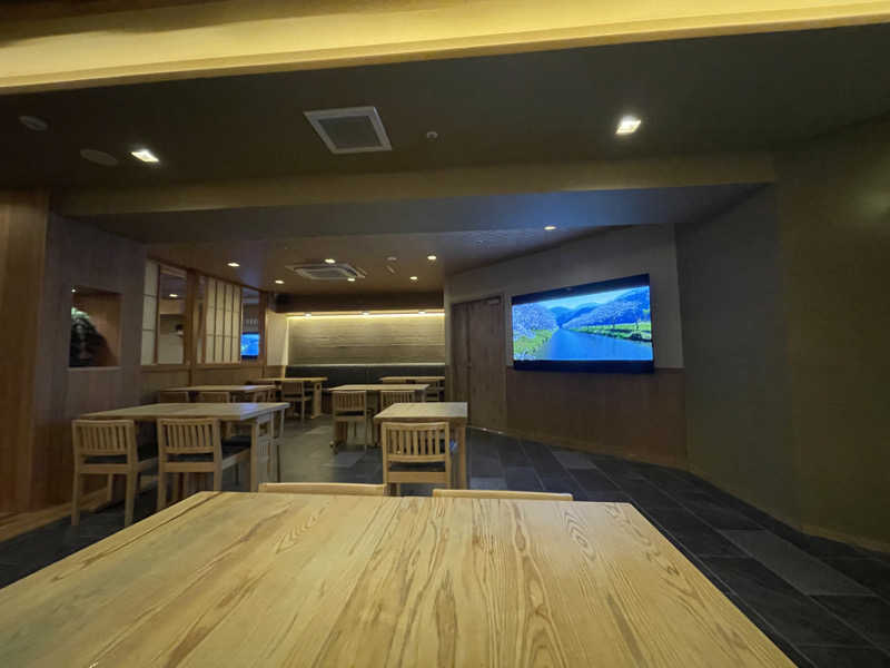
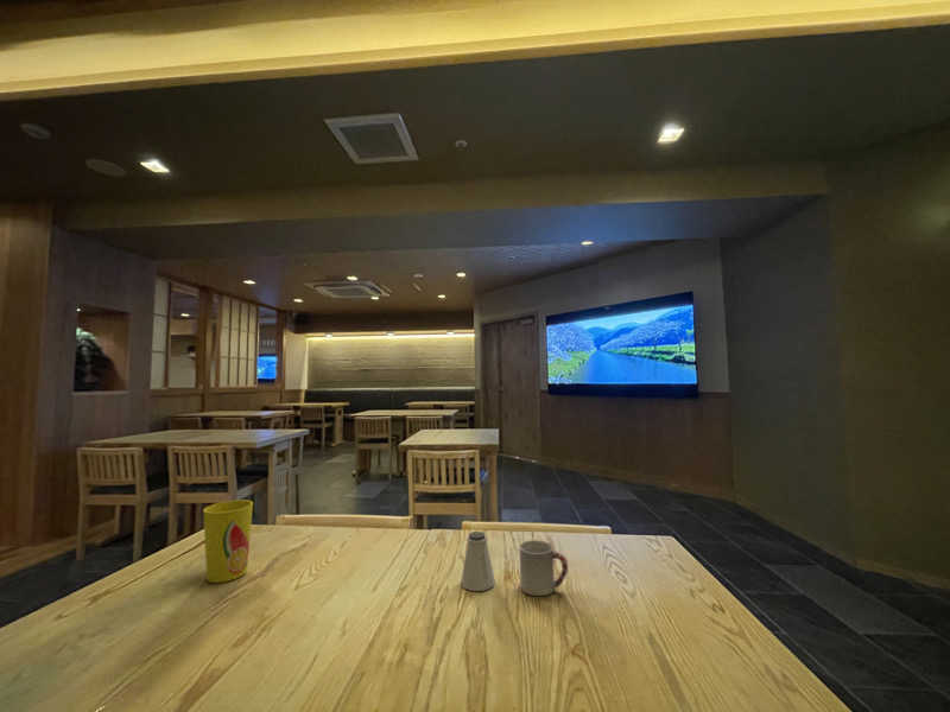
+ cup [202,498,254,584]
+ cup [518,539,569,597]
+ saltshaker [460,530,496,592]
